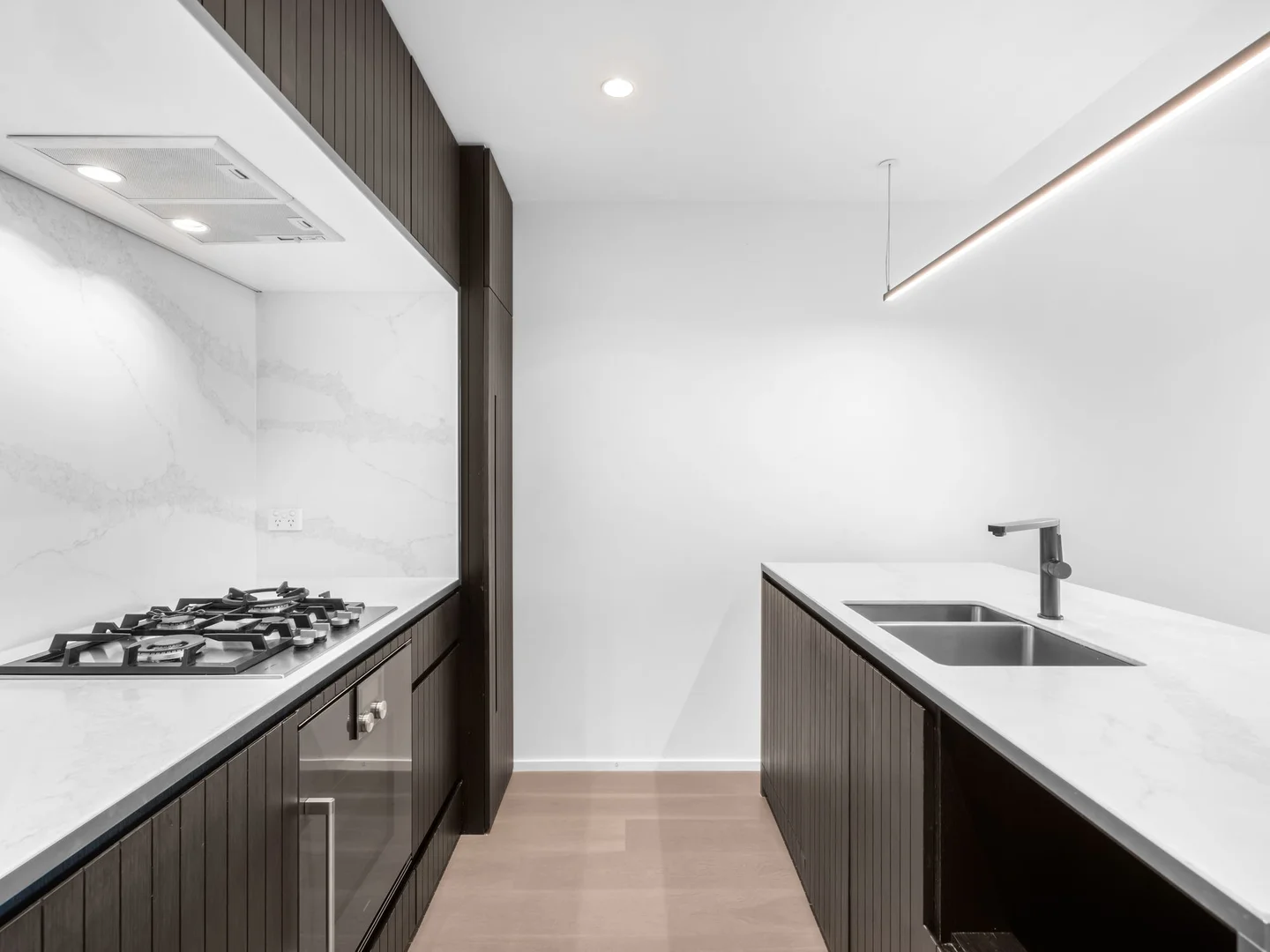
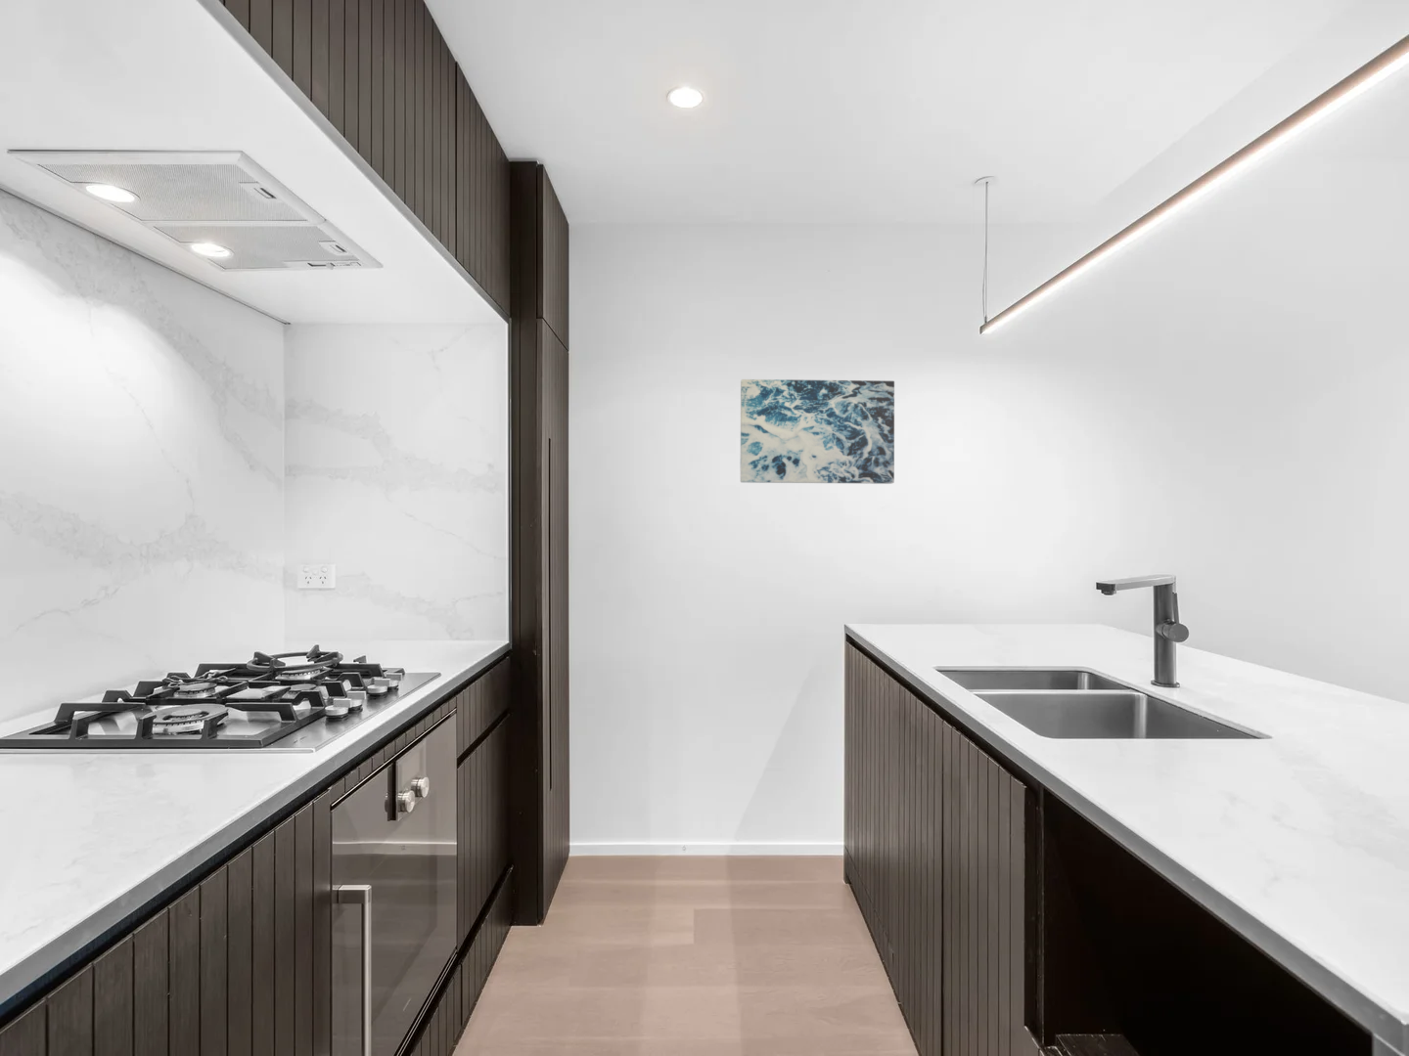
+ wall art [740,378,895,485]
